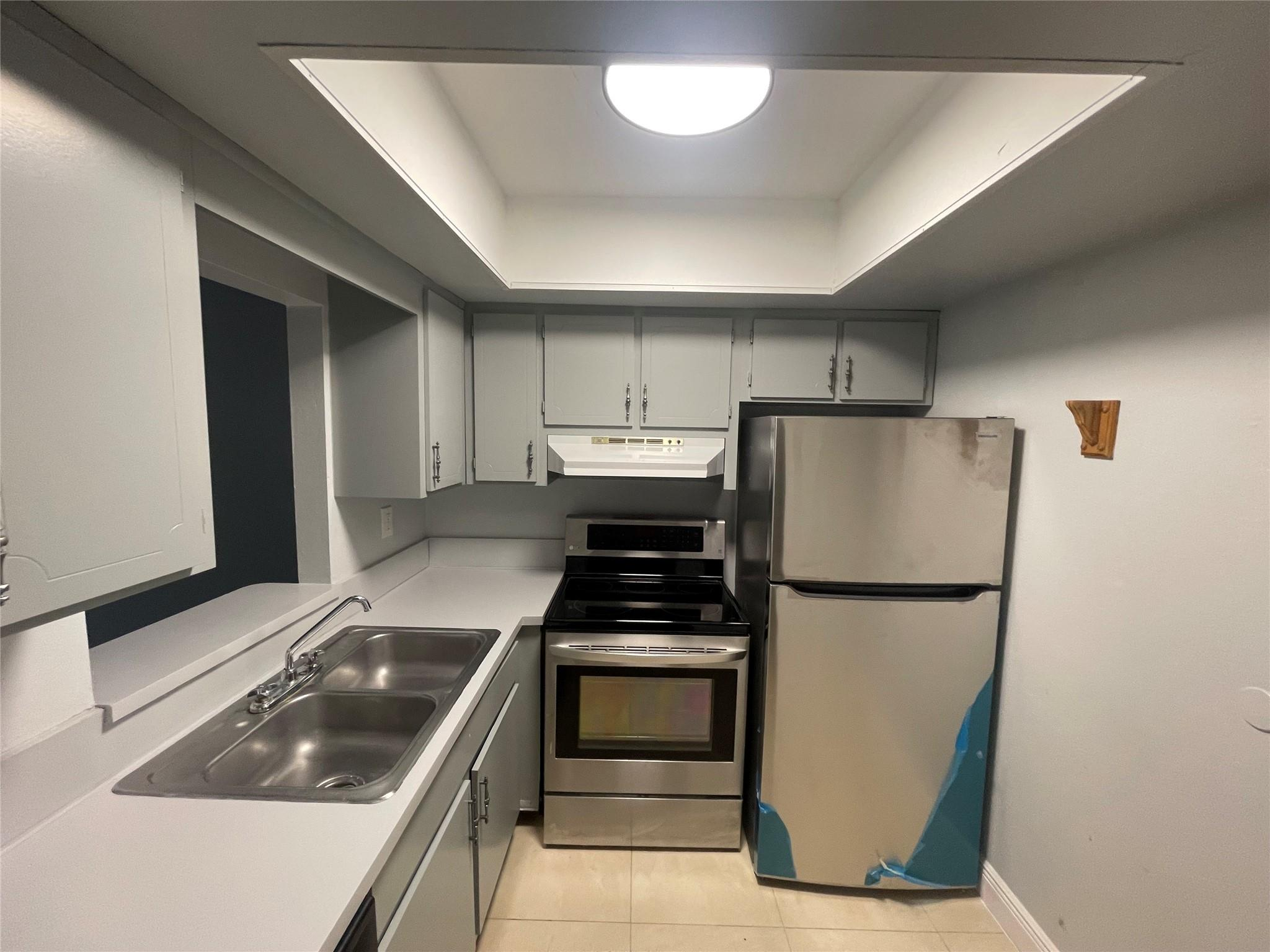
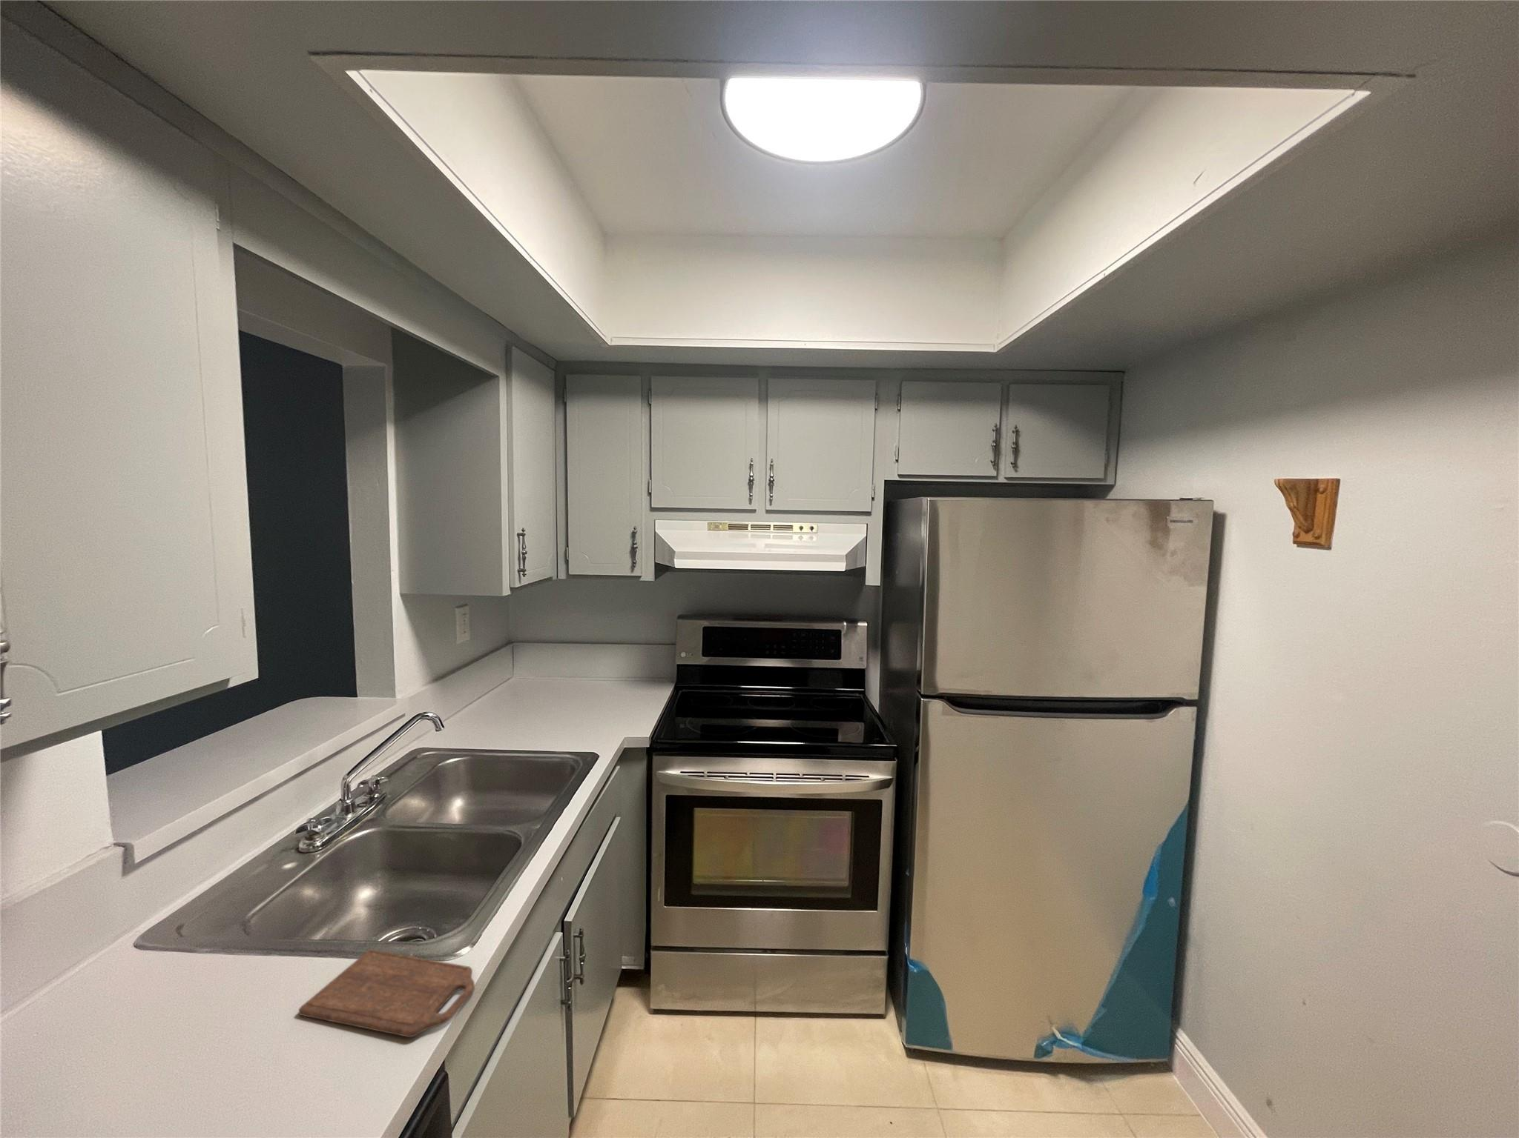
+ cutting board [298,949,475,1038]
